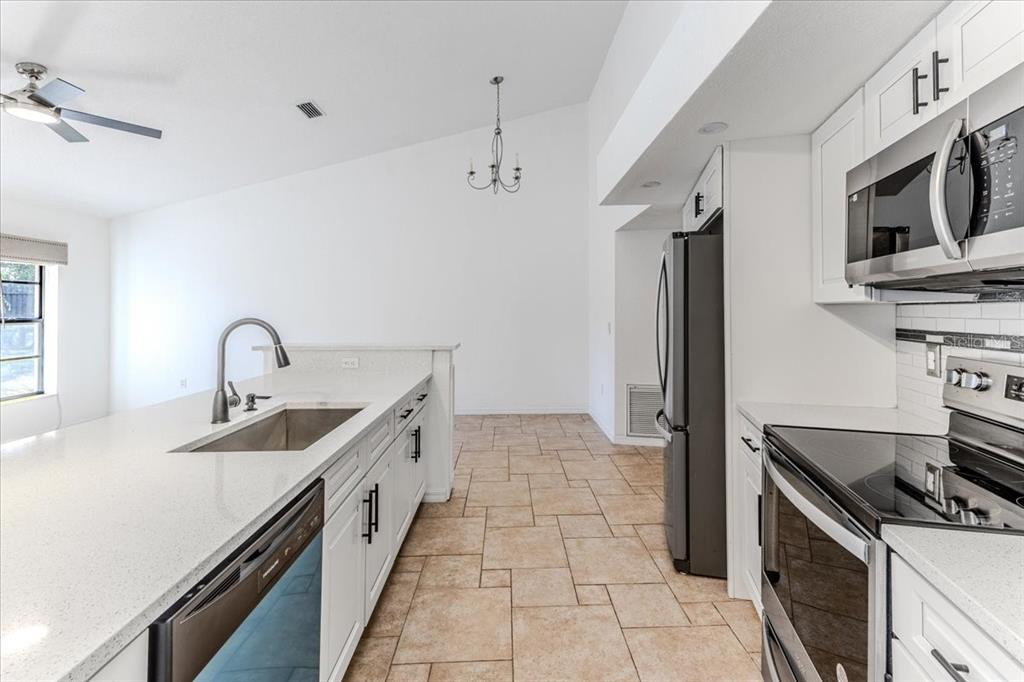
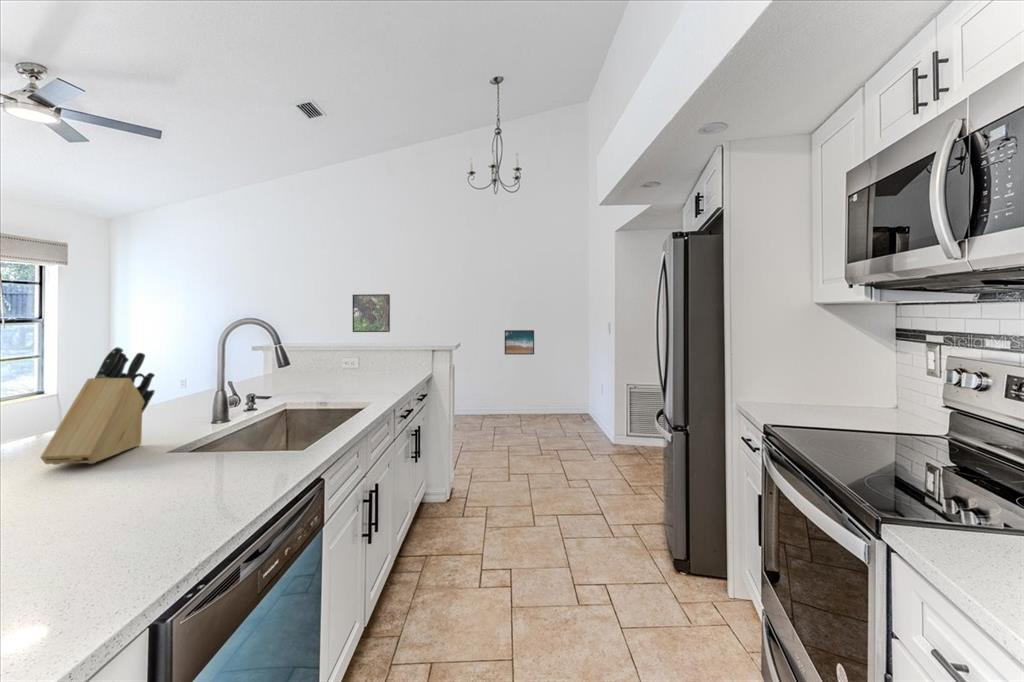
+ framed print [352,293,391,333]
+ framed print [504,329,535,355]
+ knife block [39,346,156,466]
